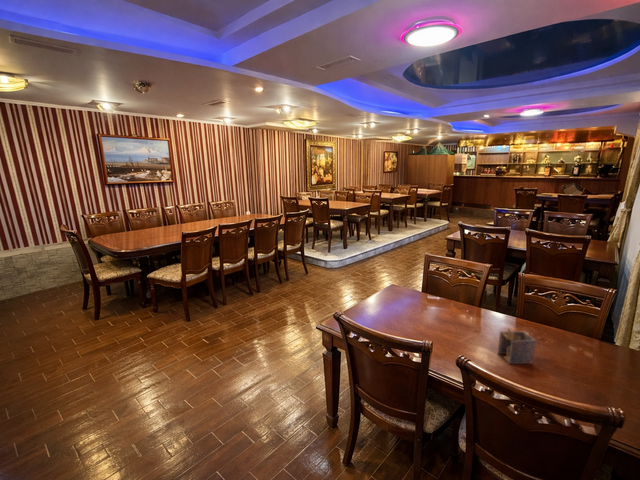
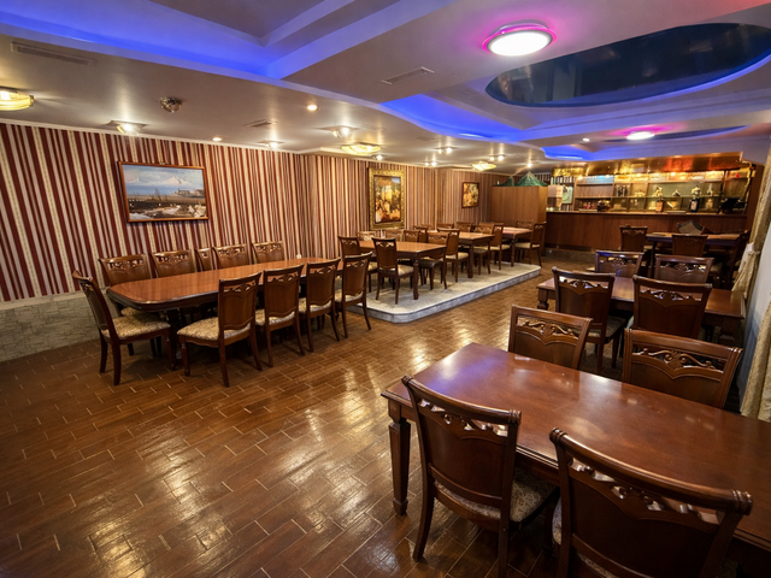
- napkin holder [497,327,537,365]
